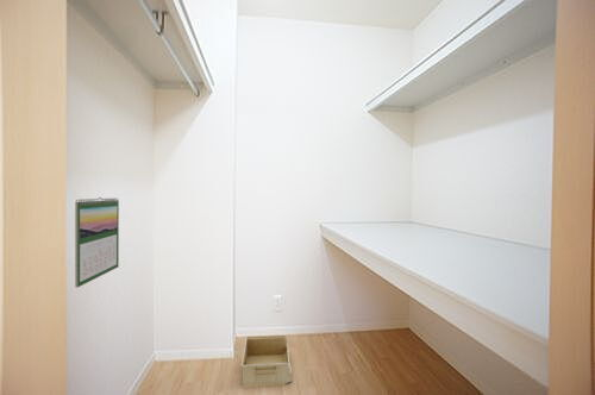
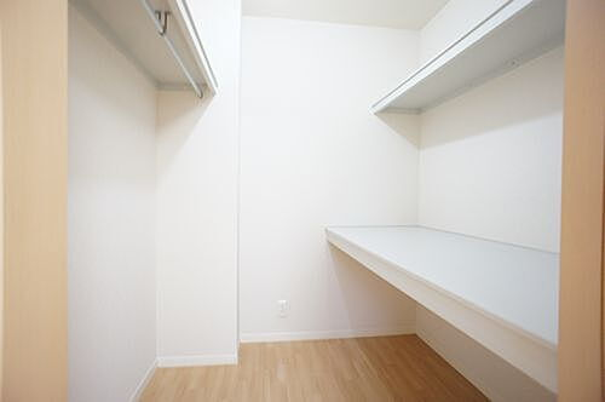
- calendar [74,196,120,289]
- storage bin [240,334,293,388]
